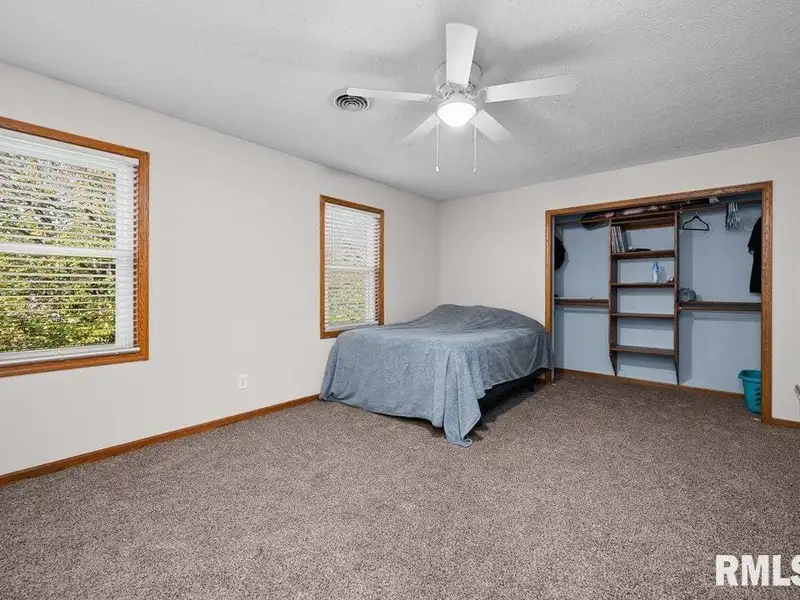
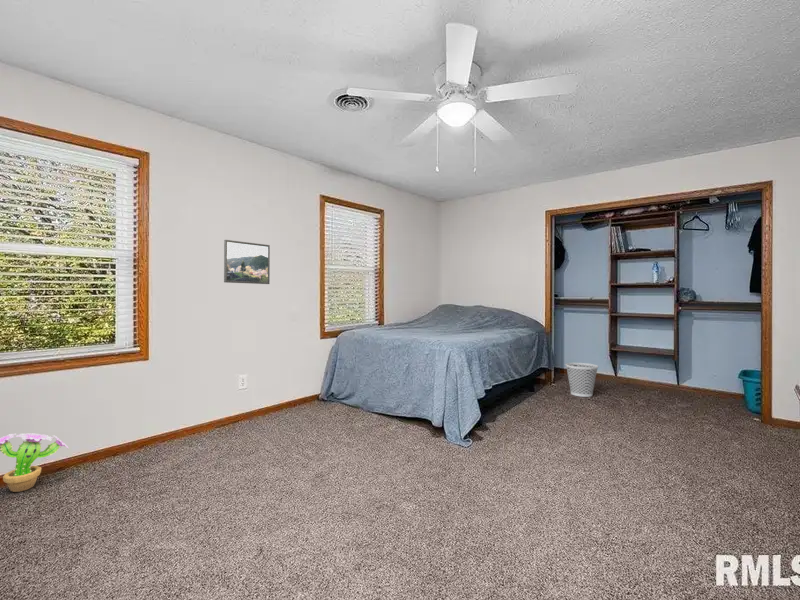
+ decorative plant [0,432,70,493]
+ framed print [223,239,271,285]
+ wastebasket [564,362,599,398]
